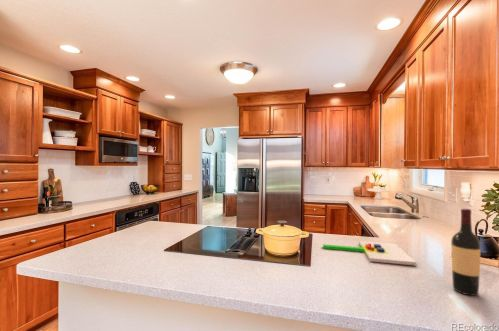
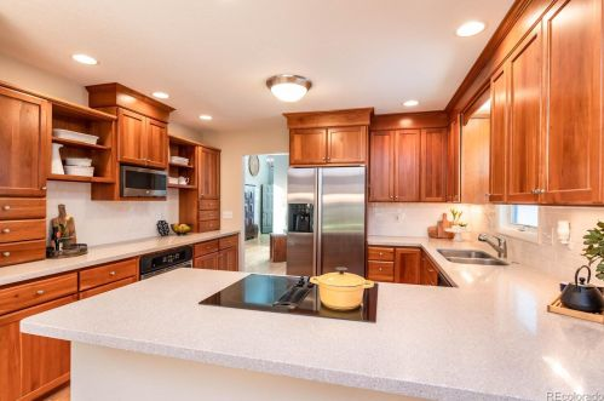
- chopping board [322,240,417,266]
- wine bottle [450,208,482,297]
